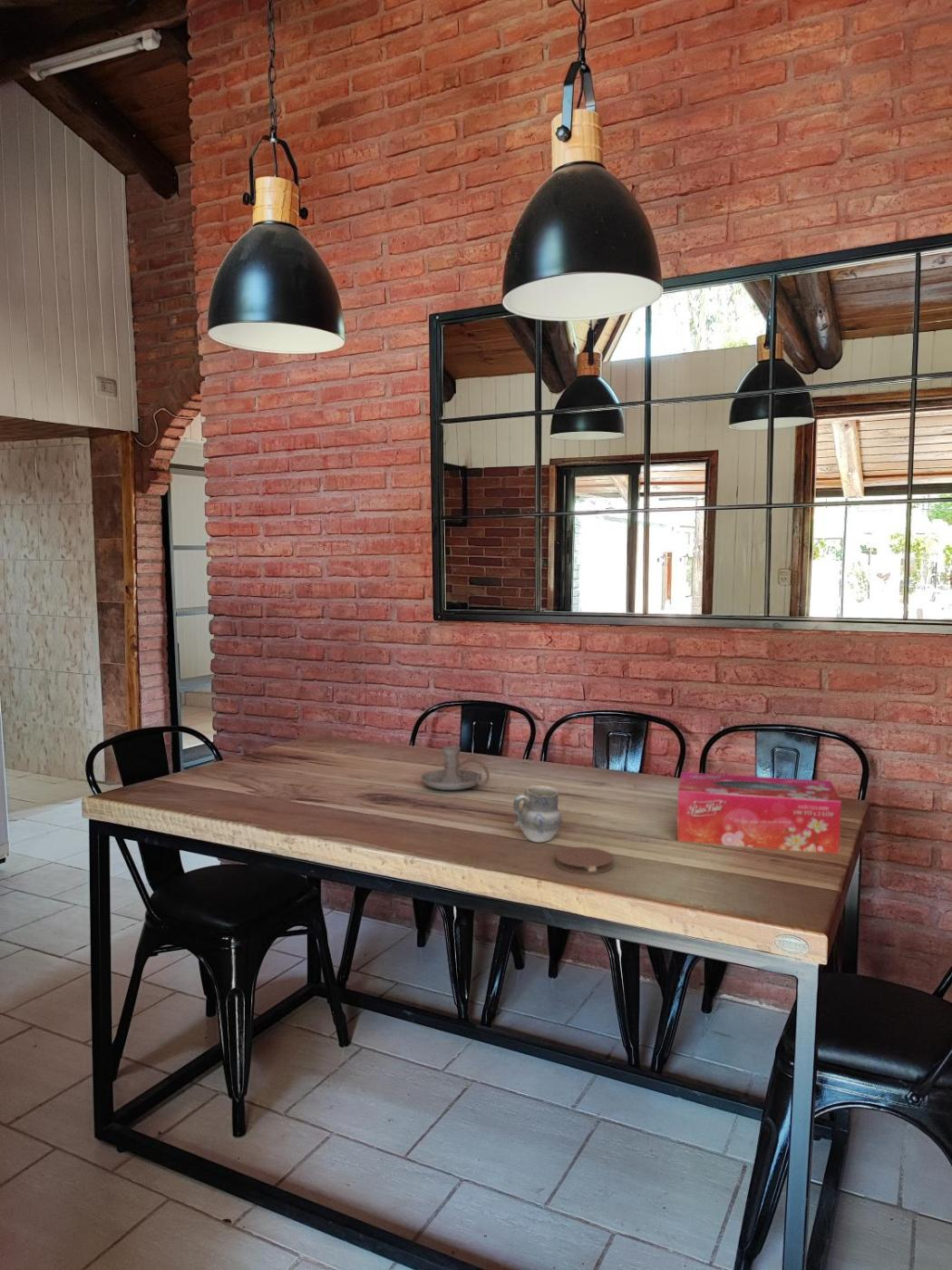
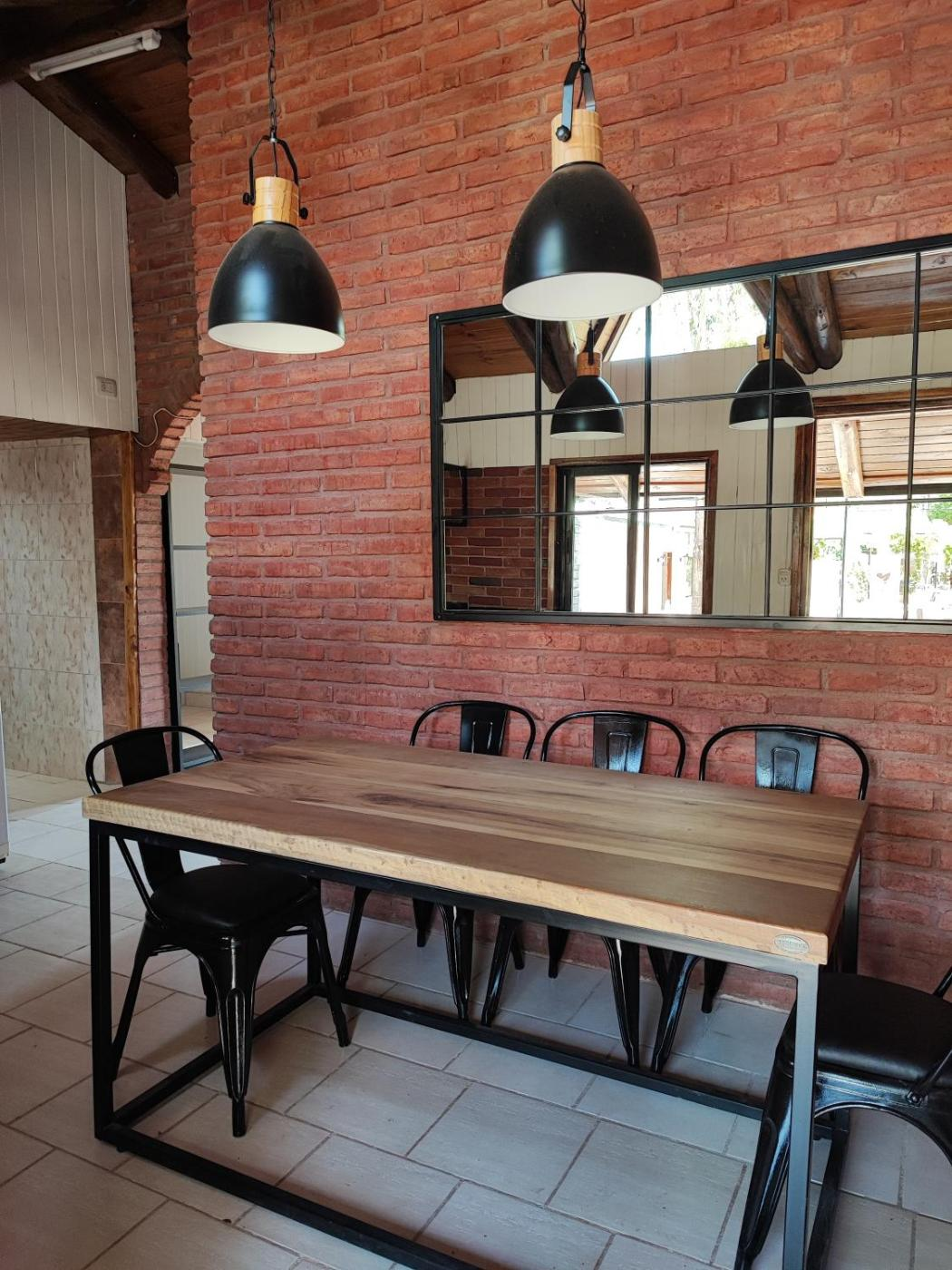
- tissue box [676,771,842,855]
- coaster [555,846,614,875]
- candle holder [421,745,491,791]
- cup [512,785,563,843]
